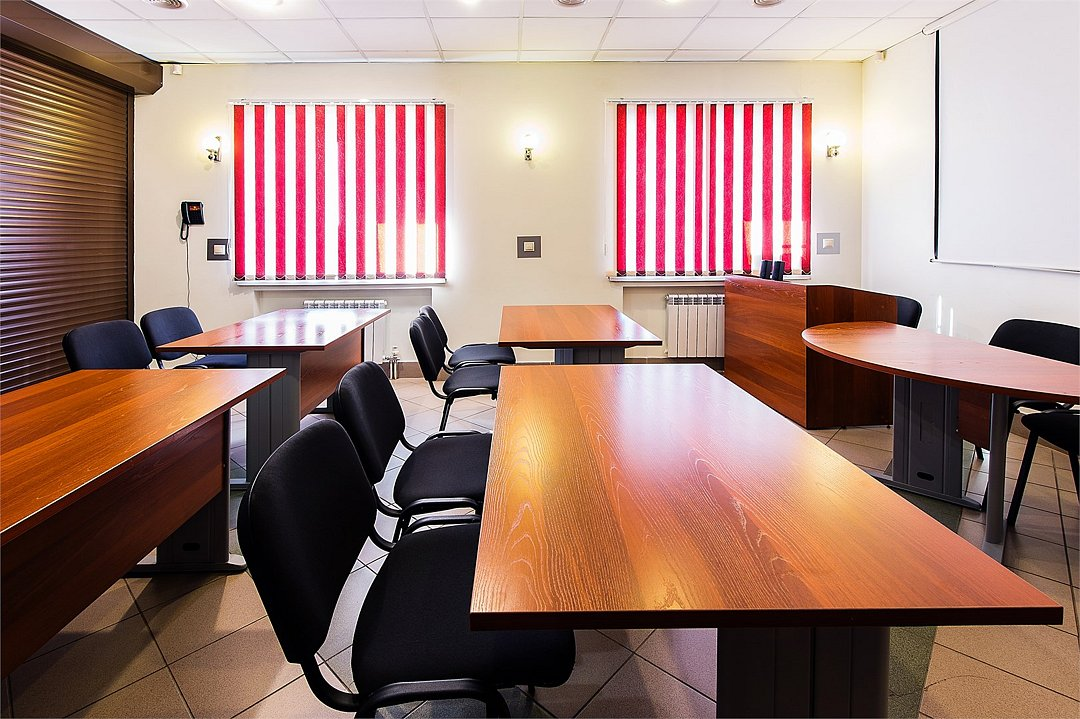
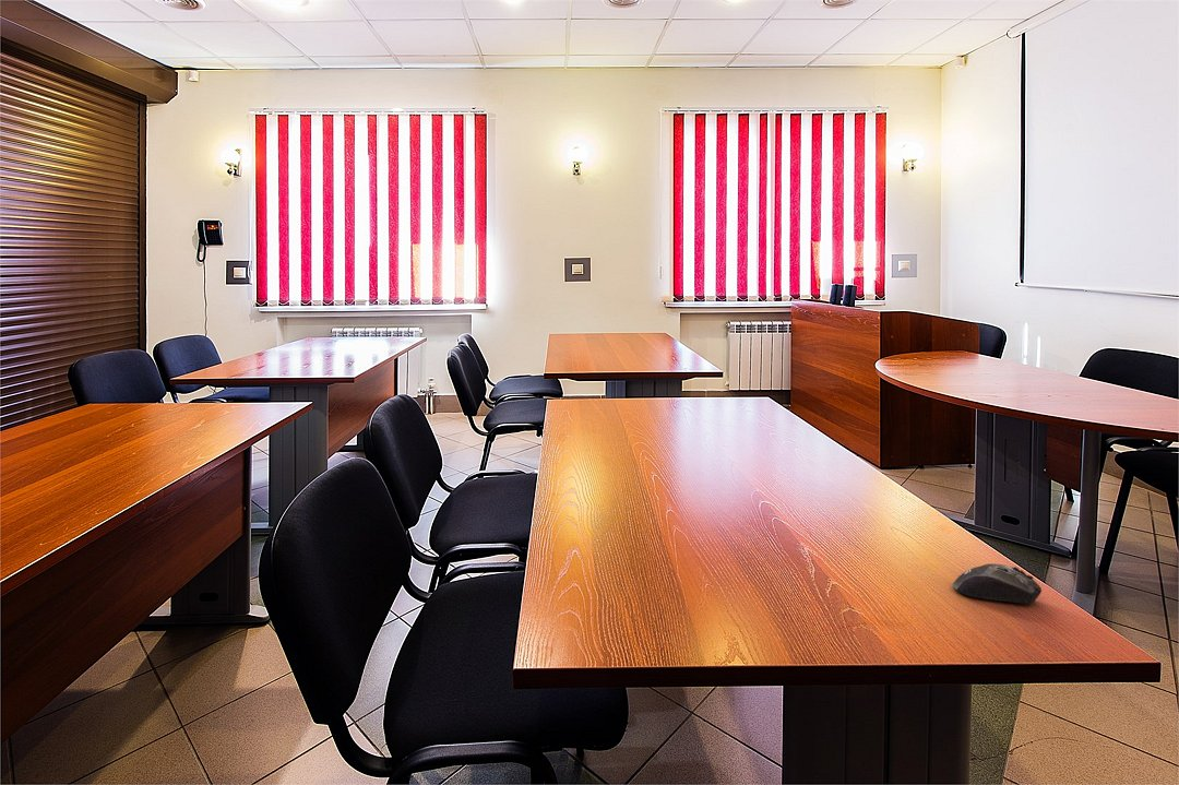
+ computer mouse [951,562,1043,605]
